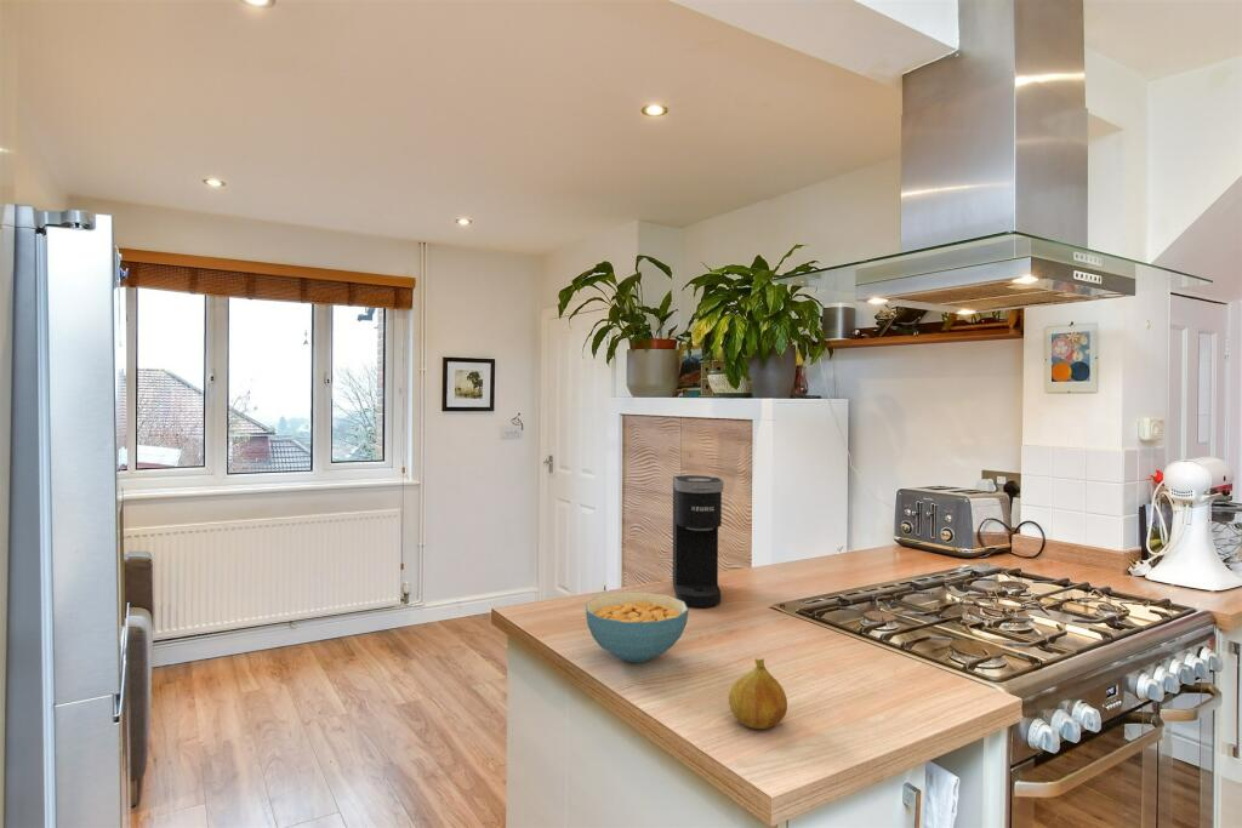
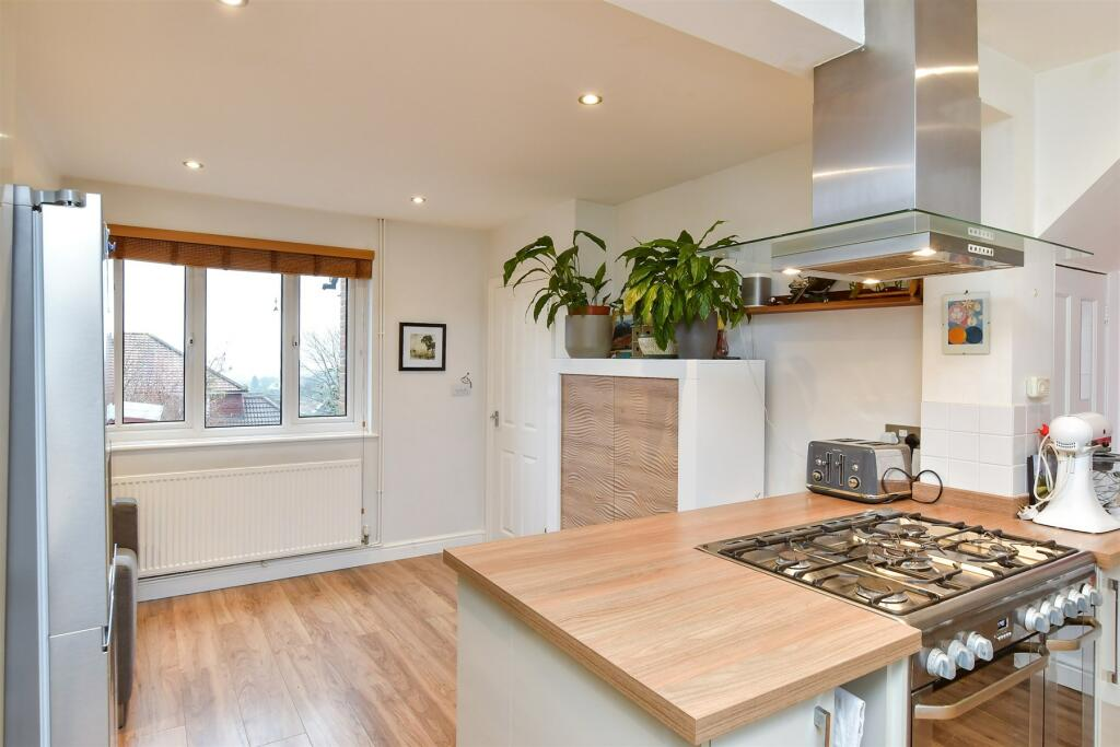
- fruit [728,657,788,730]
- cereal bowl [585,590,689,663]
- coffee maker [672,474,724,609]
